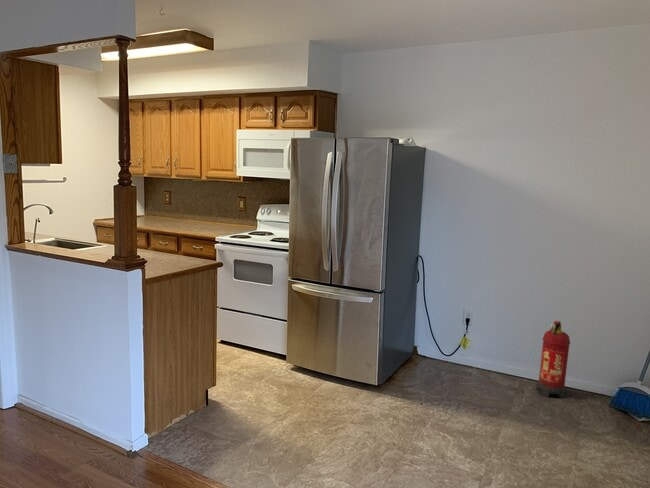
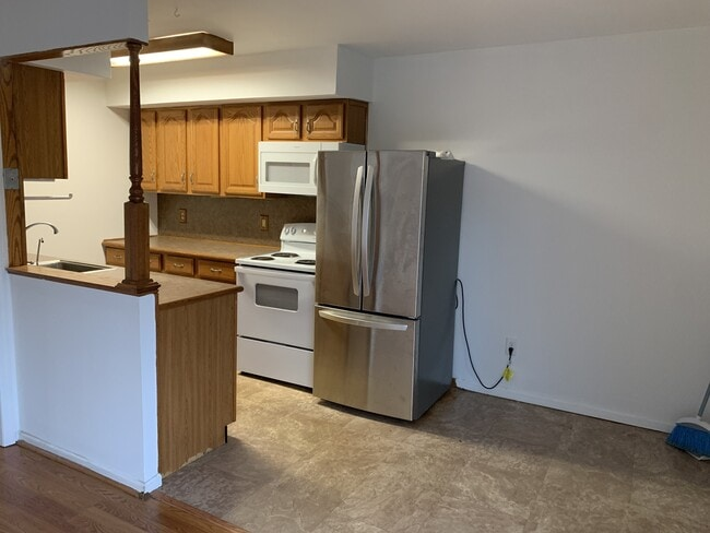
- fire extinguisher [536,320,571,399]
